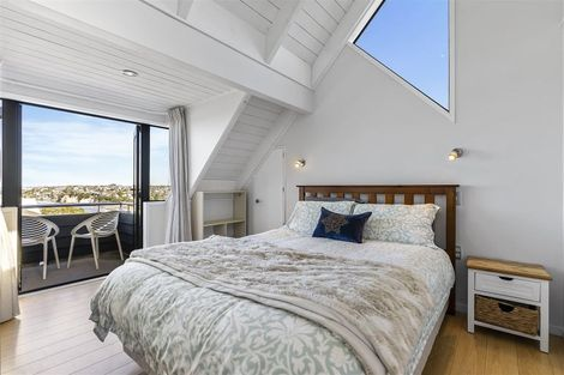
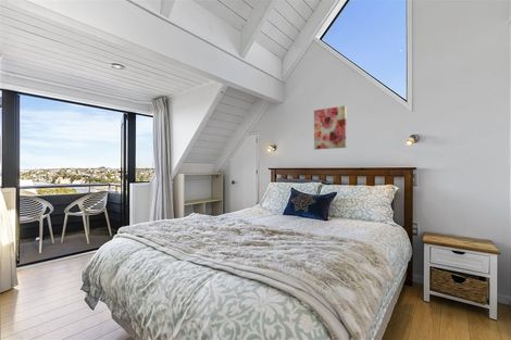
+ wall art [313,104,347,151]
